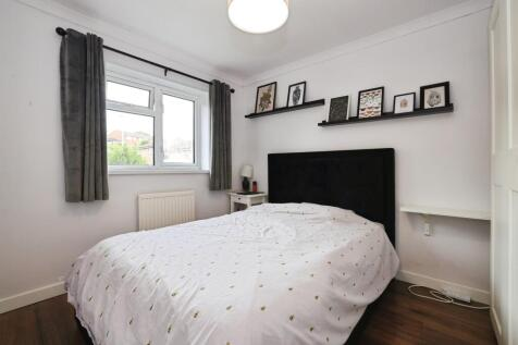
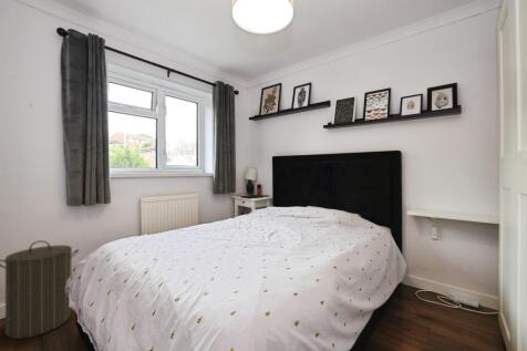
+ laundry hamper [0,239,80,340]
